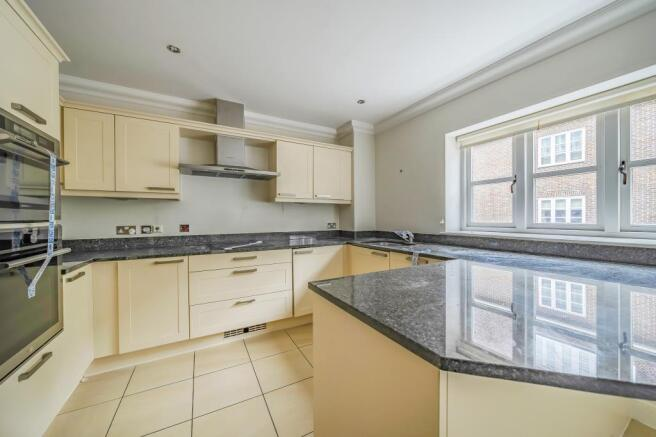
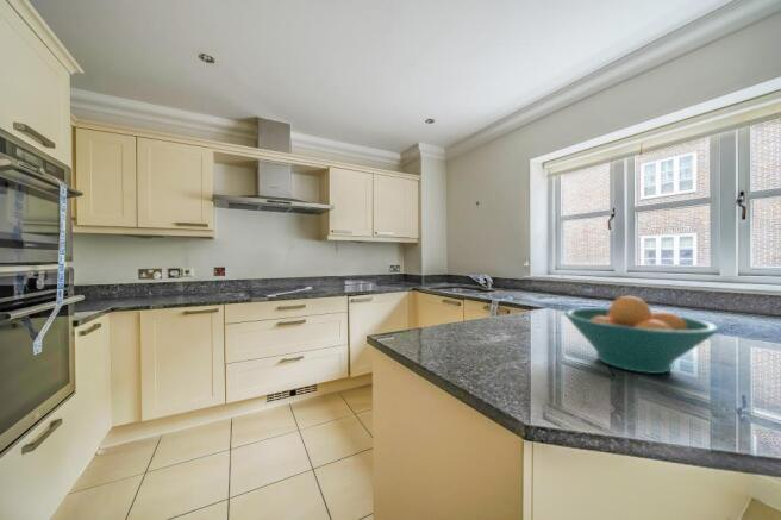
+ fruit bowl [563,295,720,375]
